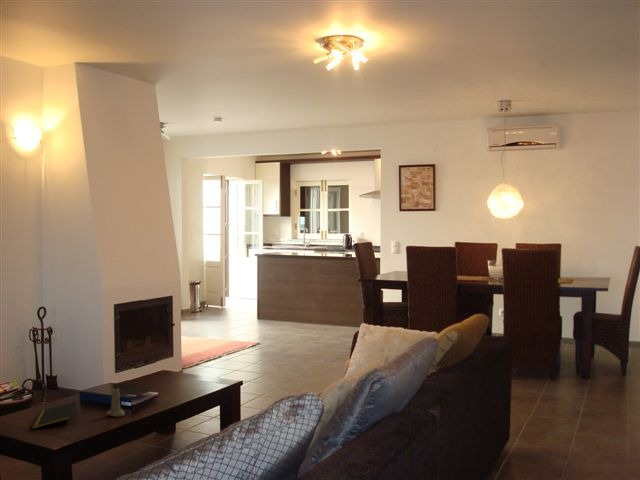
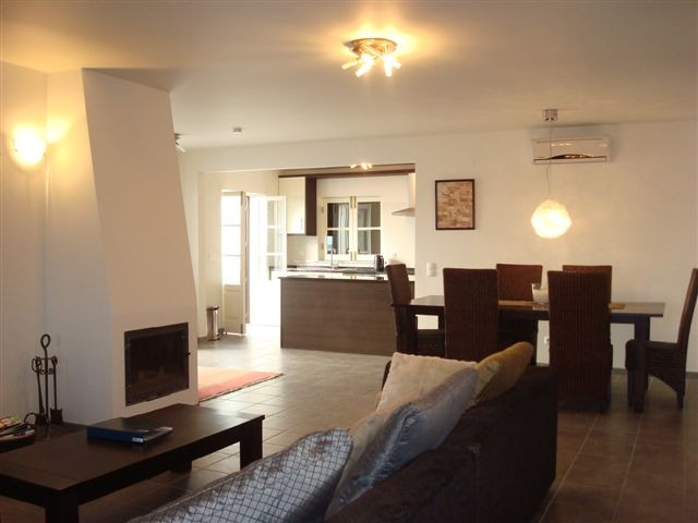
- notepad [31,400,78,430]
- candle [105,381,126,418]
